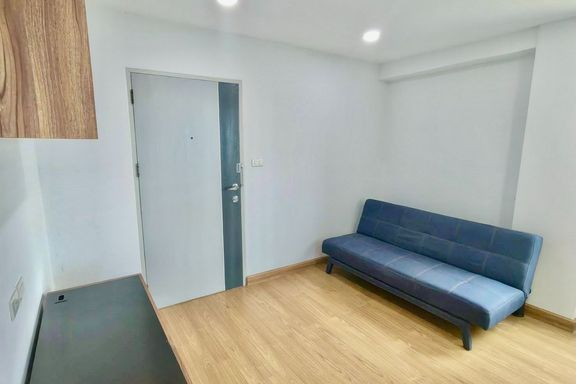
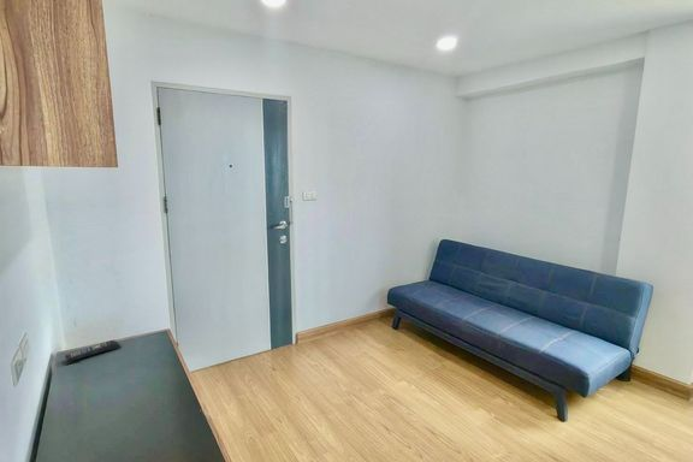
+ remote control [64,339,123,363]
